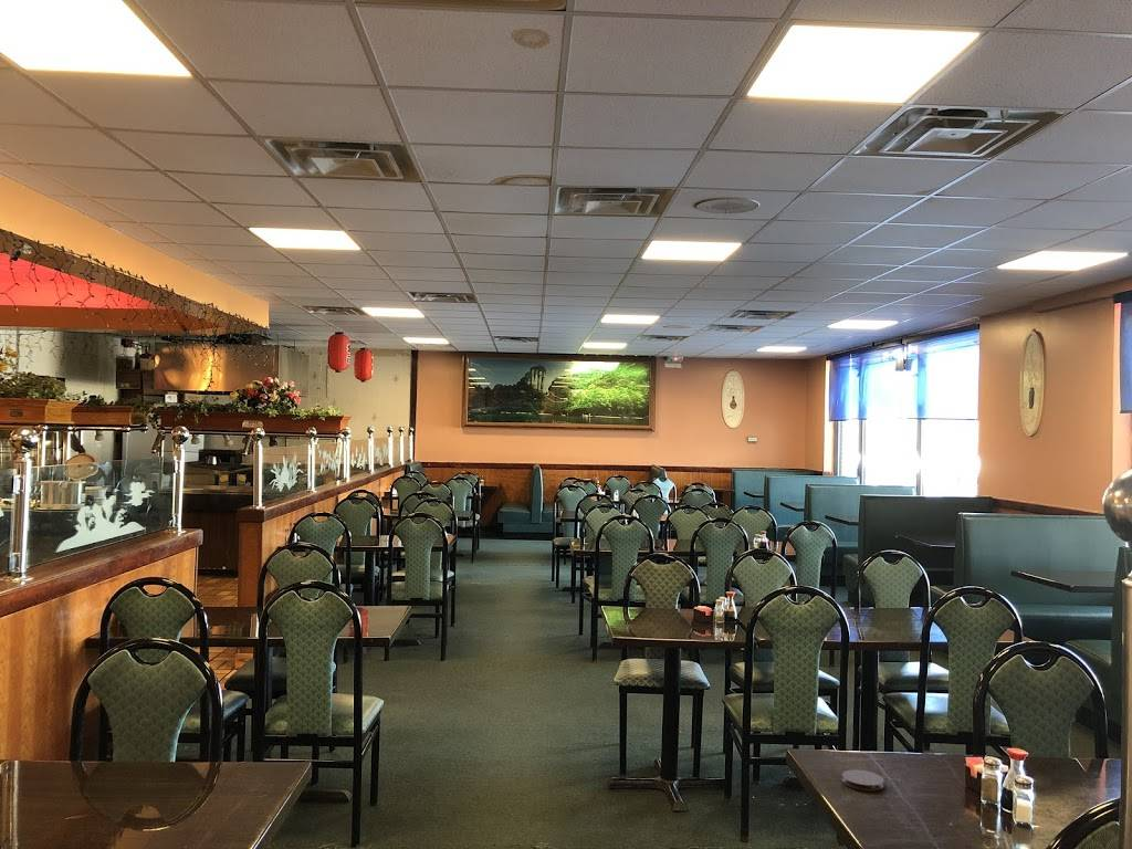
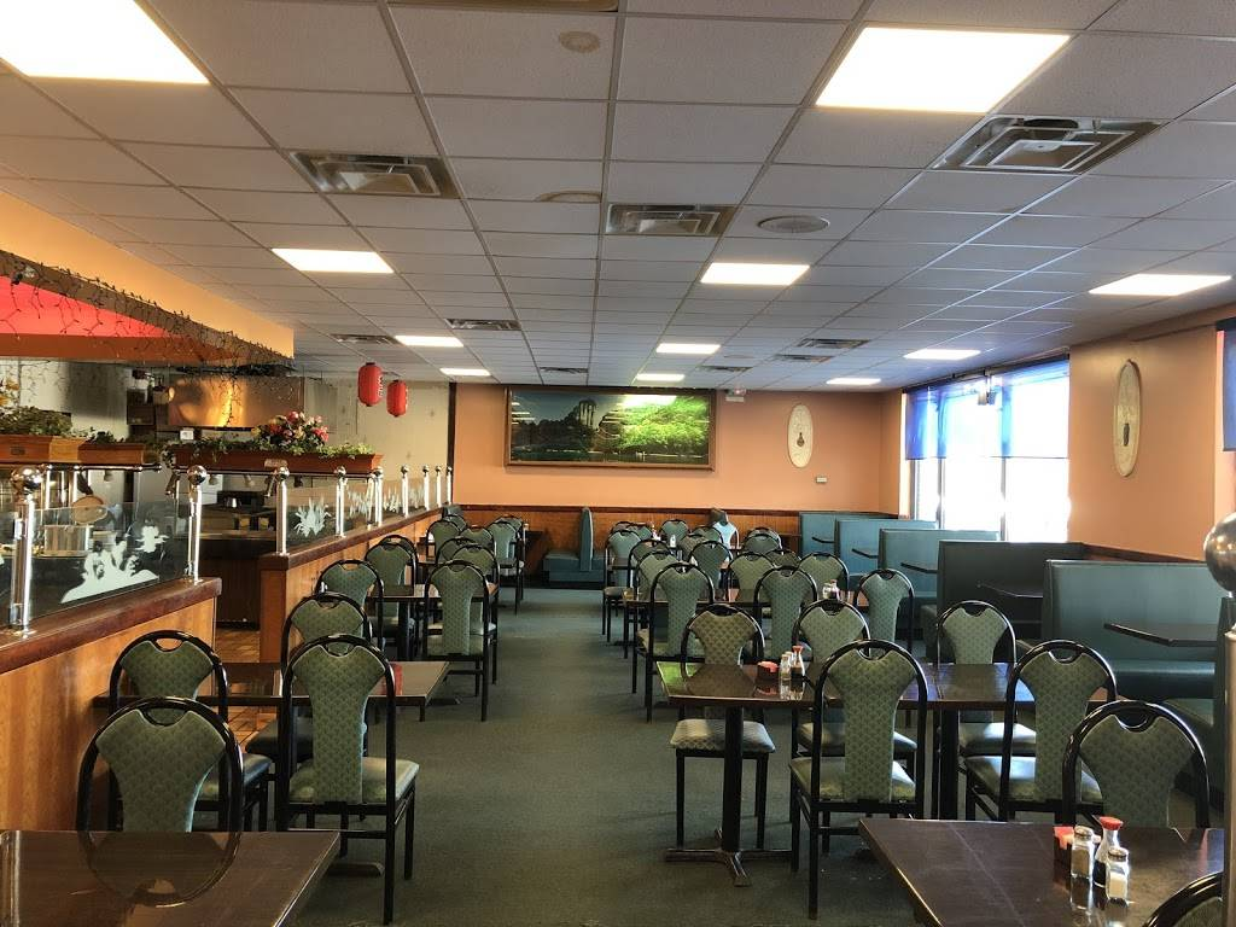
- coaster [841,768,884,792]
